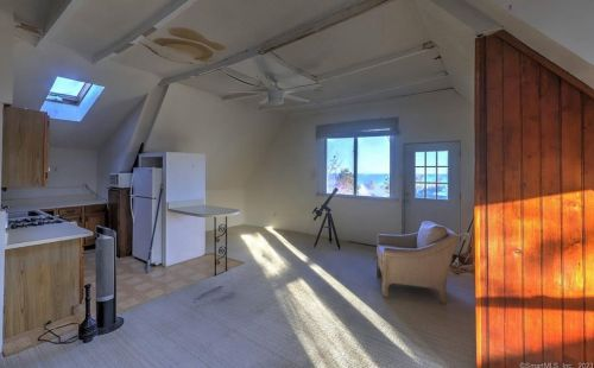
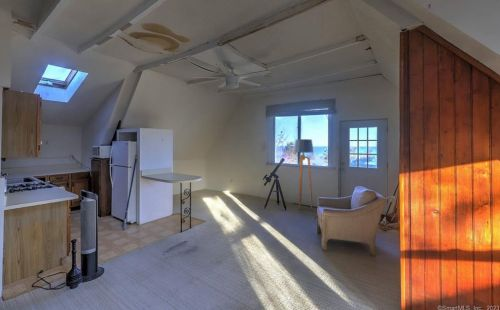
+ floor lamp [292,138,314,210]
